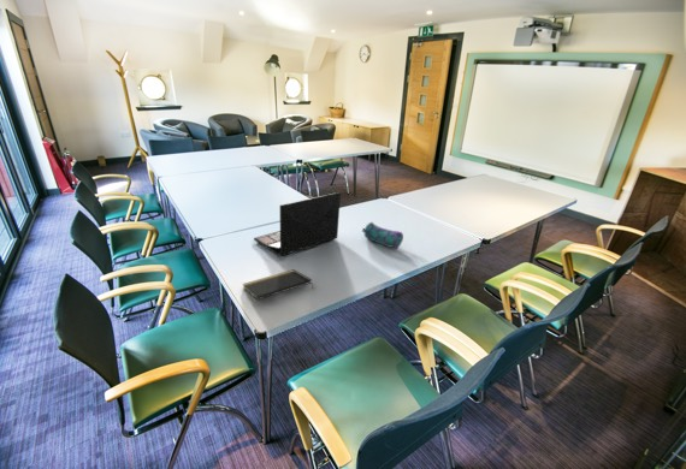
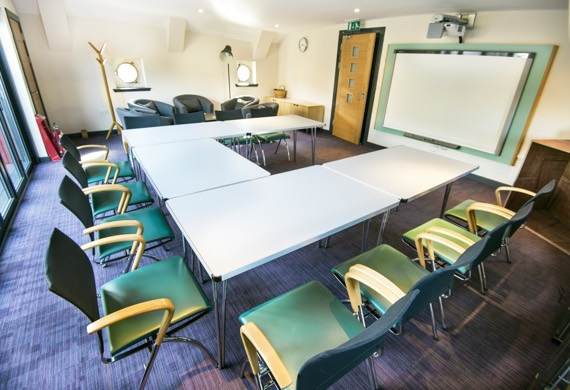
- notepad [242,268,314,301]
- pencil case [361,221,404,250]
- laptop [253,191,342,259]
